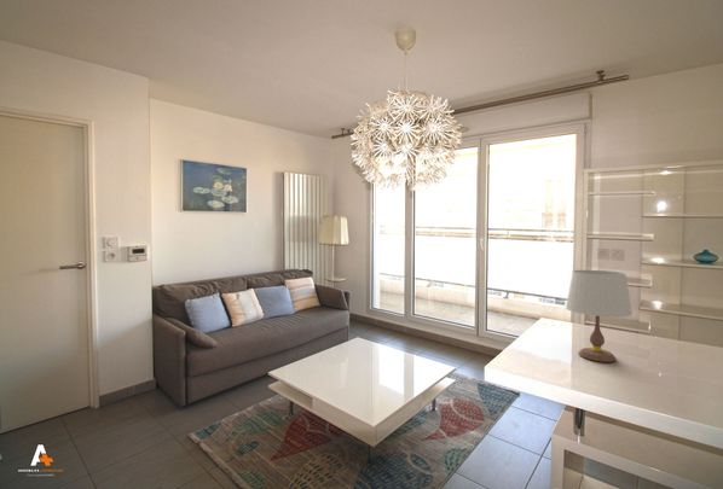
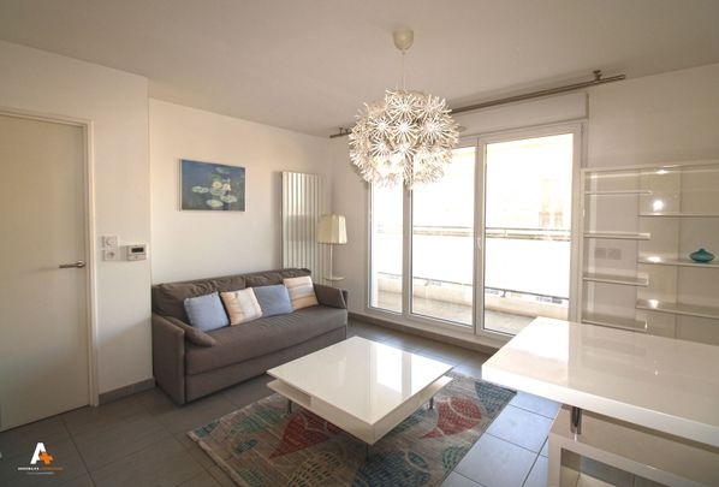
- table lamp [565,269,634,363]
